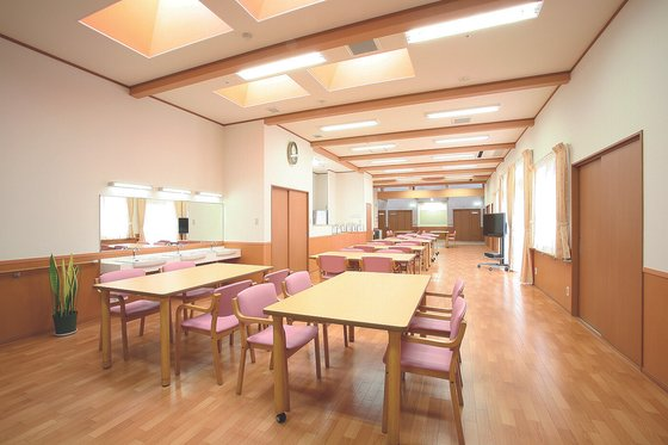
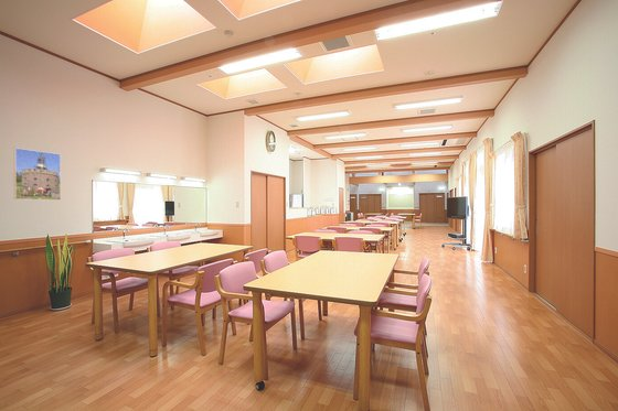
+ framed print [13,147,62,202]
